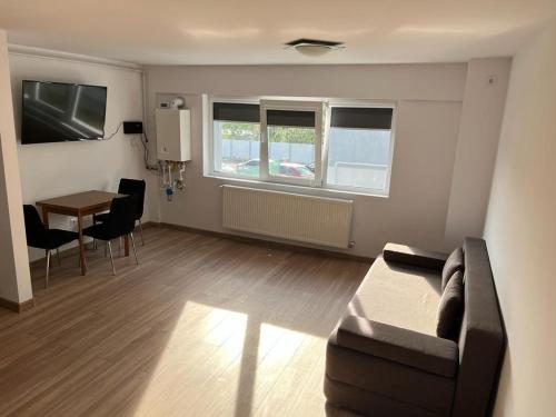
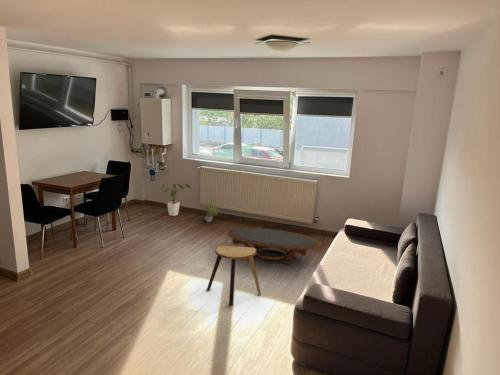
+ house plant [160,182,193,217]
+ stool [206,245,262,307]
+ potted plant [202,199,220,223]
+ coffee table [226,227,322,265]
